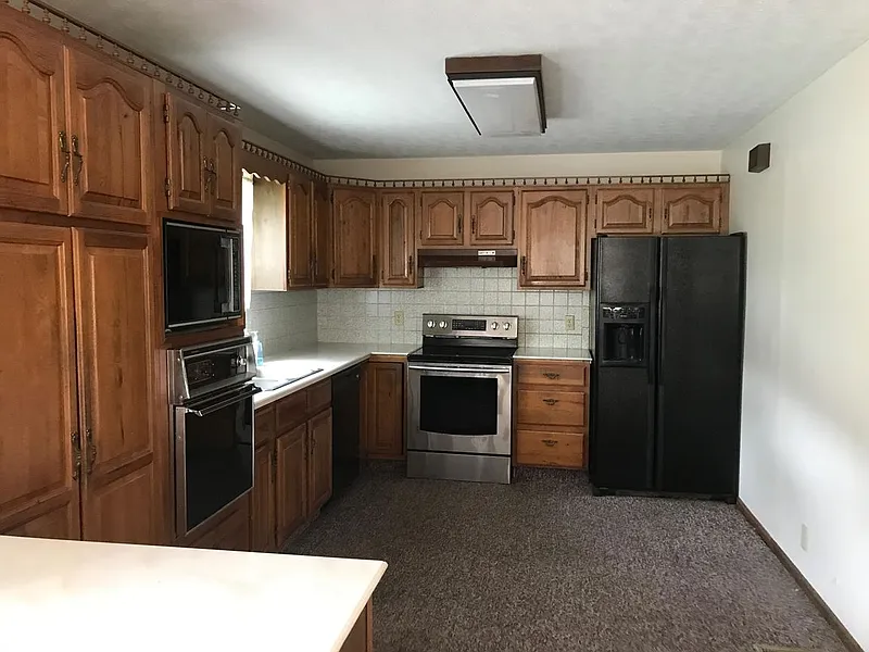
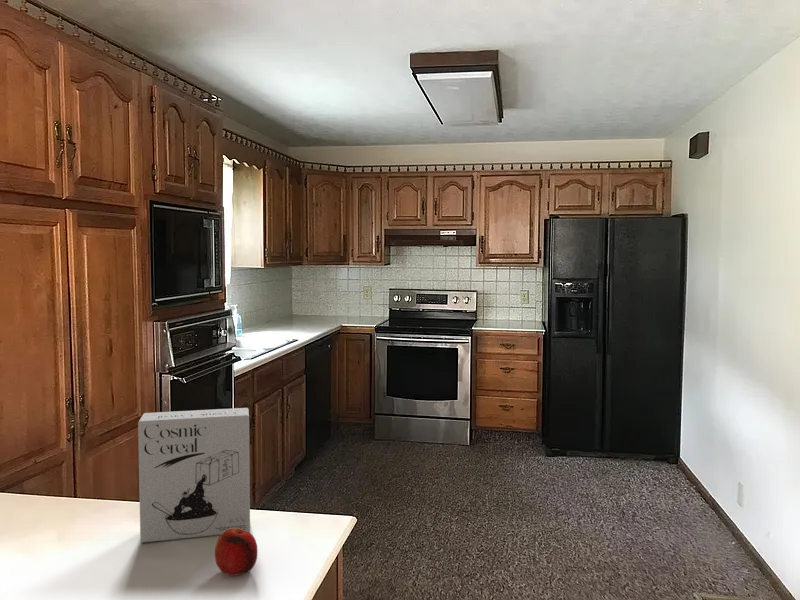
+ fruit [214,528,259,577]
+ cereal box [137,407,251,543]
